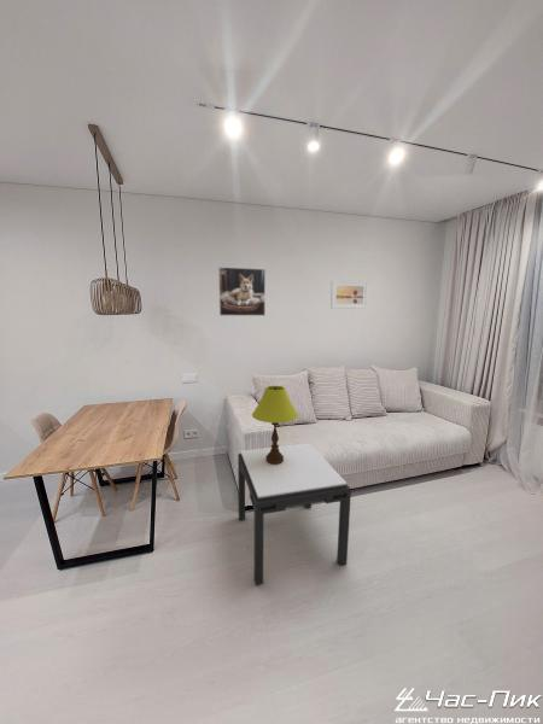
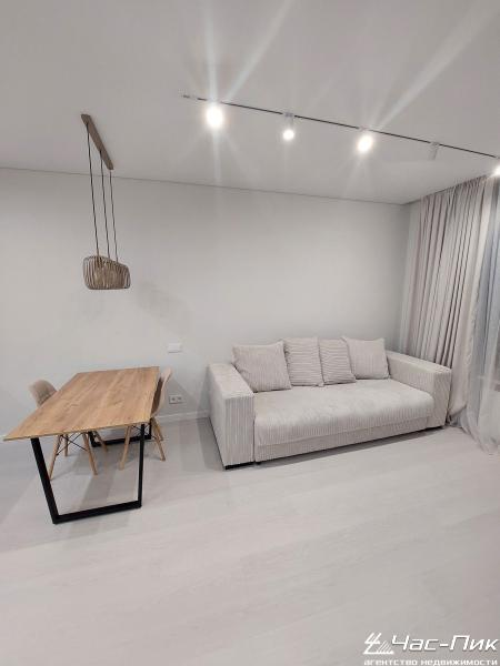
- table lamp [251,385,299,465]
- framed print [329,279,369,310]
- side table [237,442,352,586]
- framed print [217,265,267,317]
